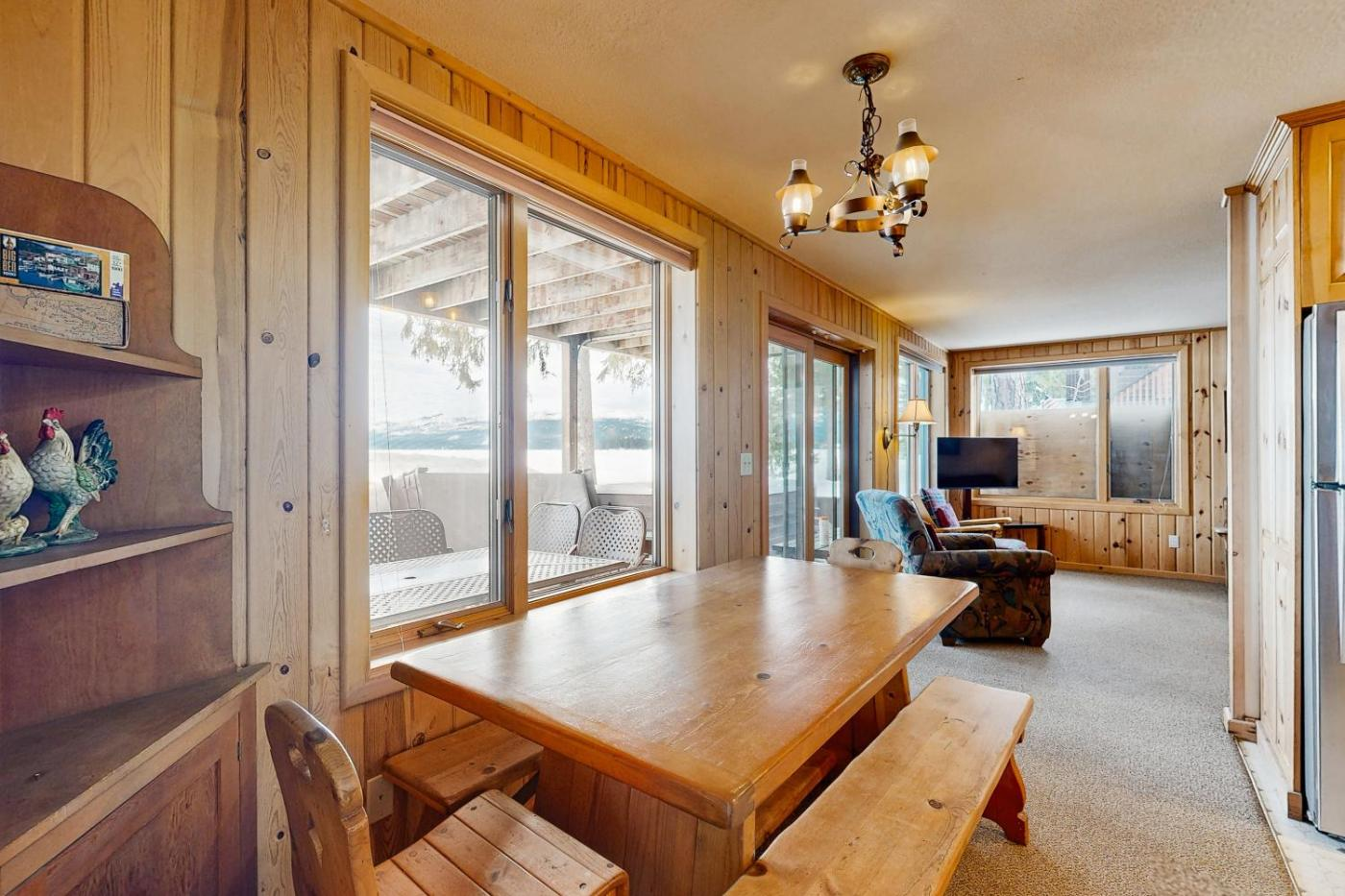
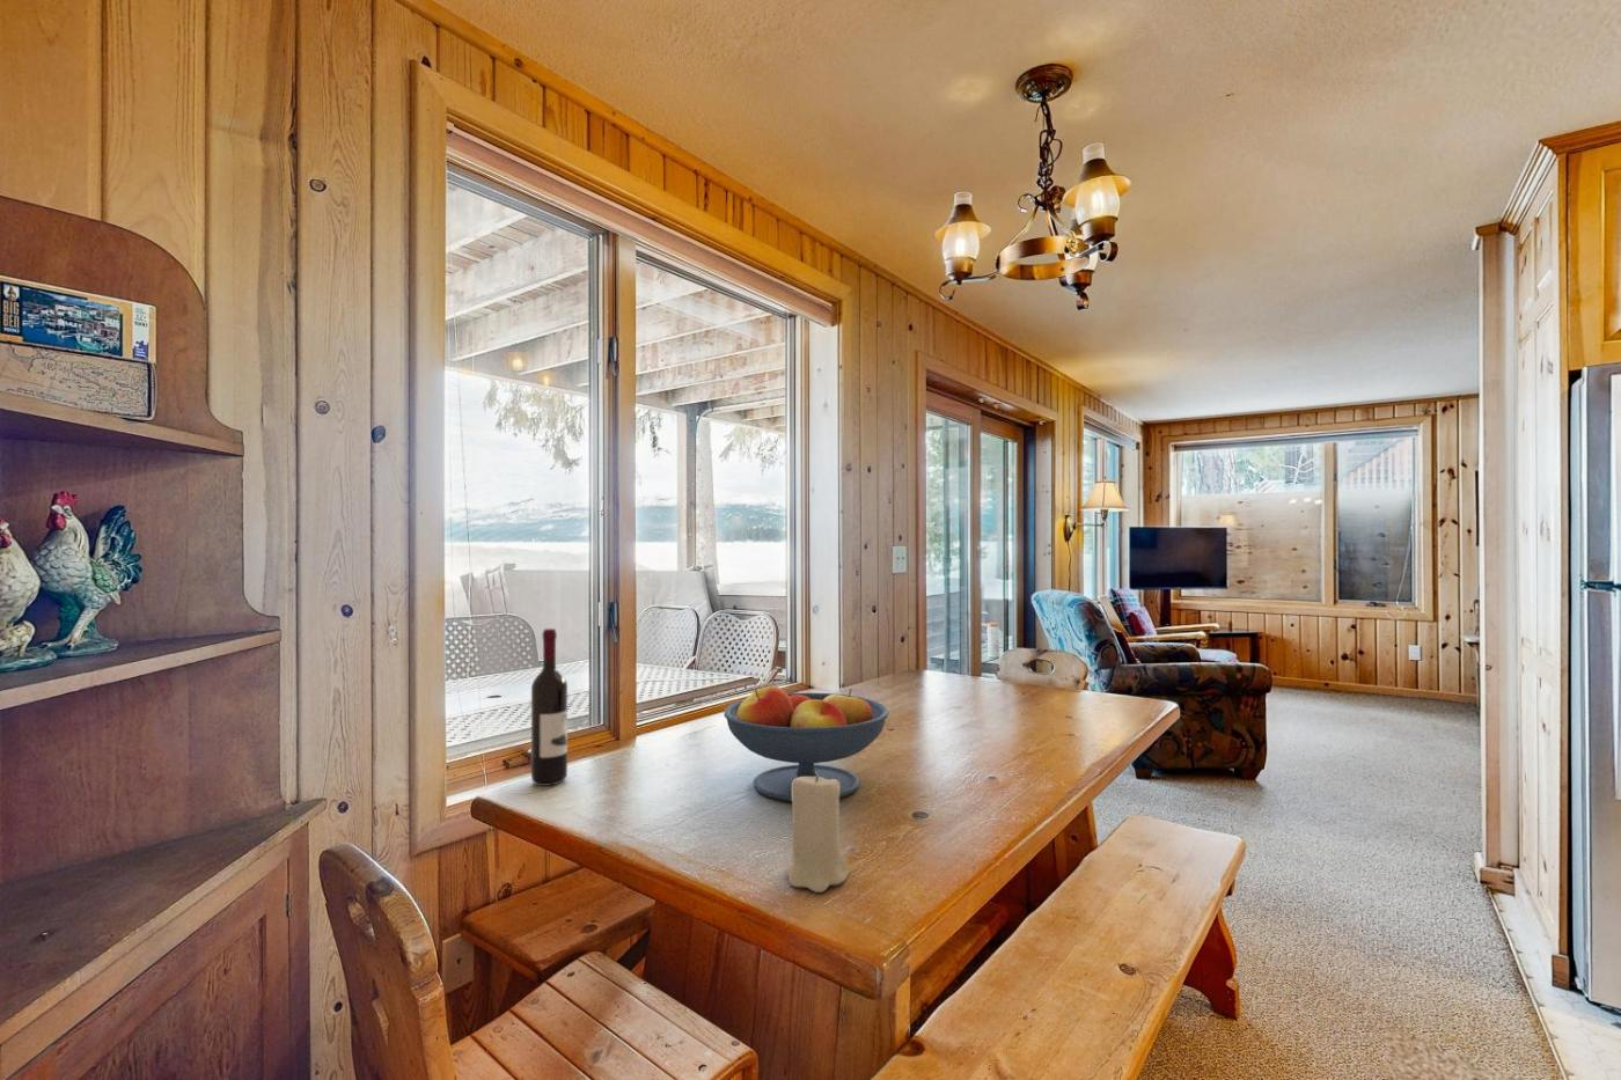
+ candle [785,773,850,893]
+ fruit bowl [723,686,891,803]
+ wine bottle [530,628,569,787]
